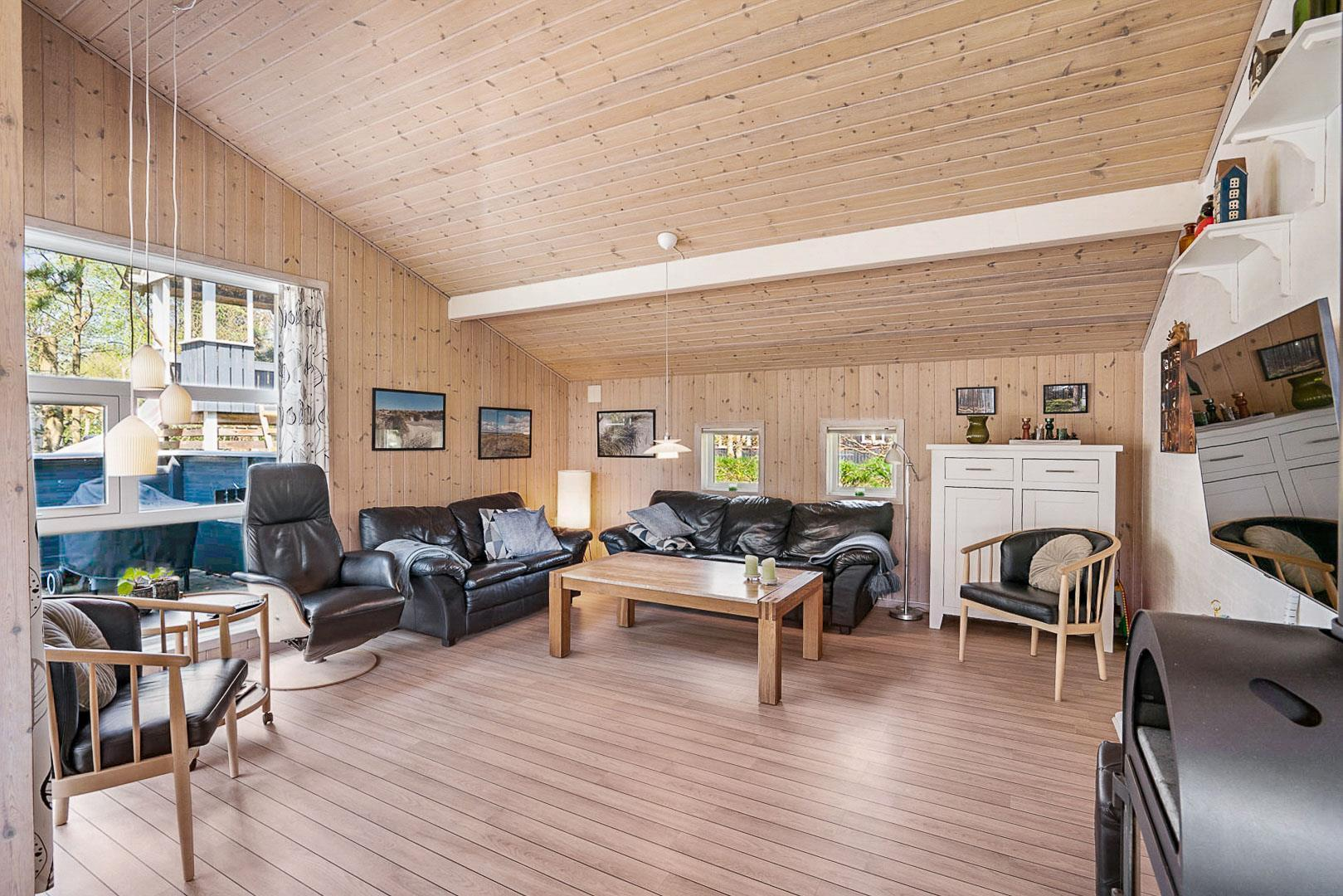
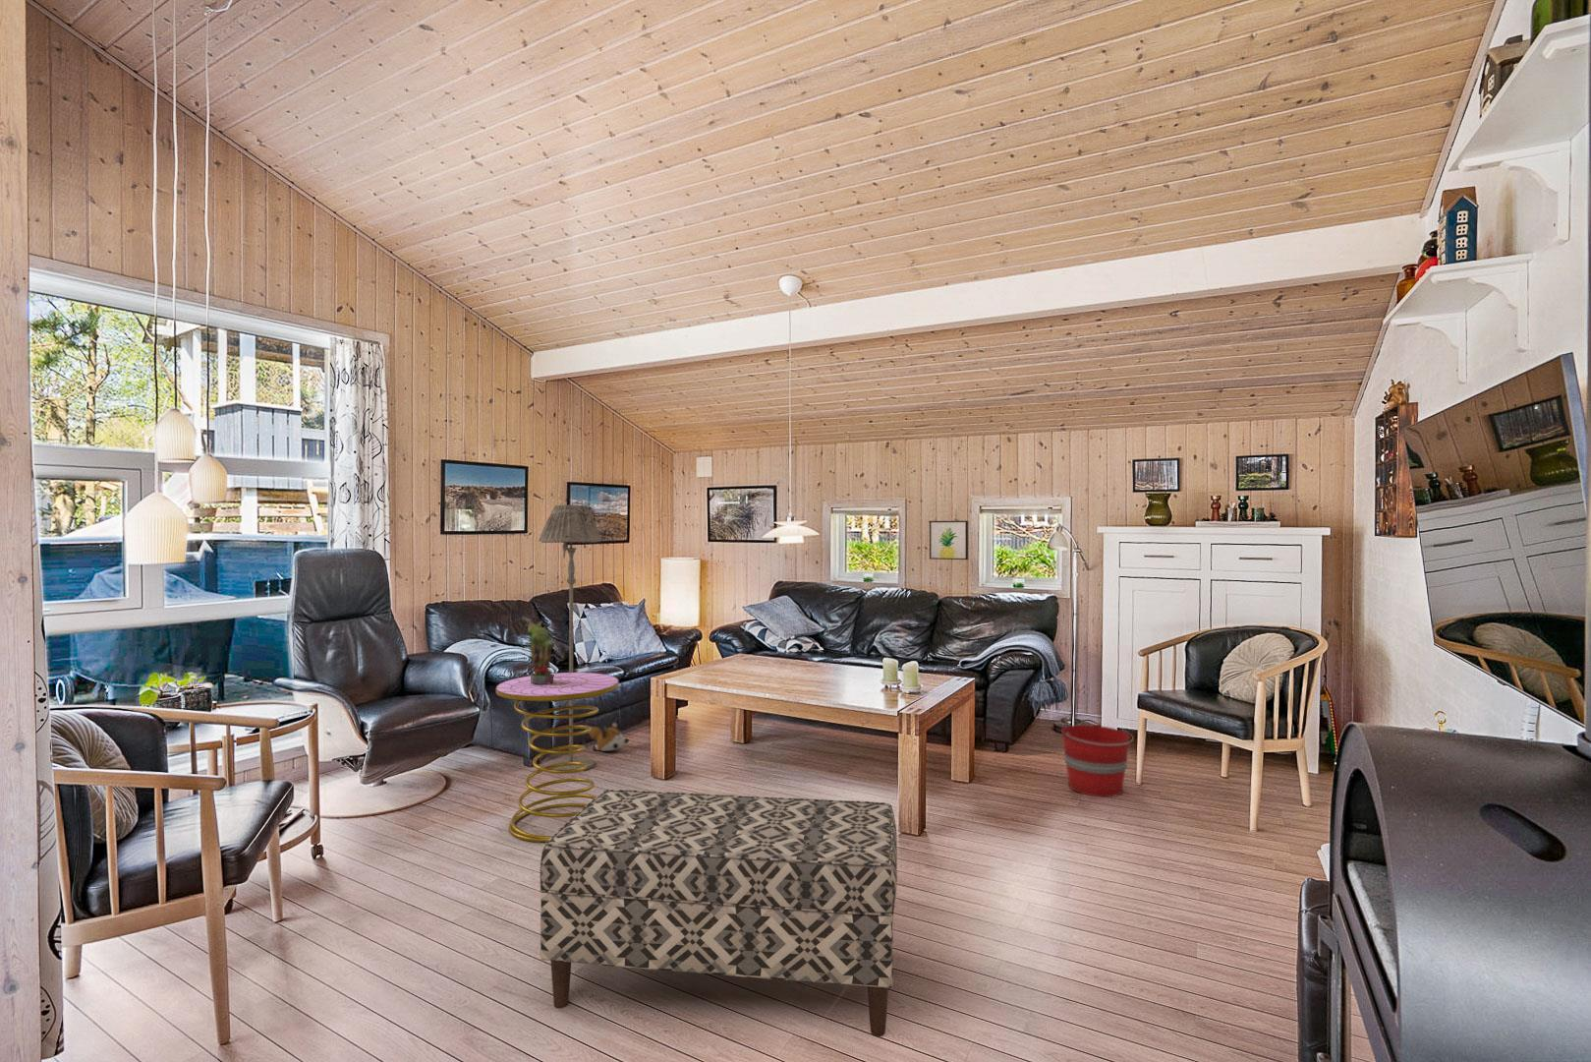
+ bucket [1060,724,1134,798]
+ bench [539,788,898,1037]
+ potted plant [522,615,565,684]
+ side table [495,672,620,843]
+ wall art [929,520,969,561]
+ plush toy [588,718,630,753]
+ floor lamp [539,504,602,772]
